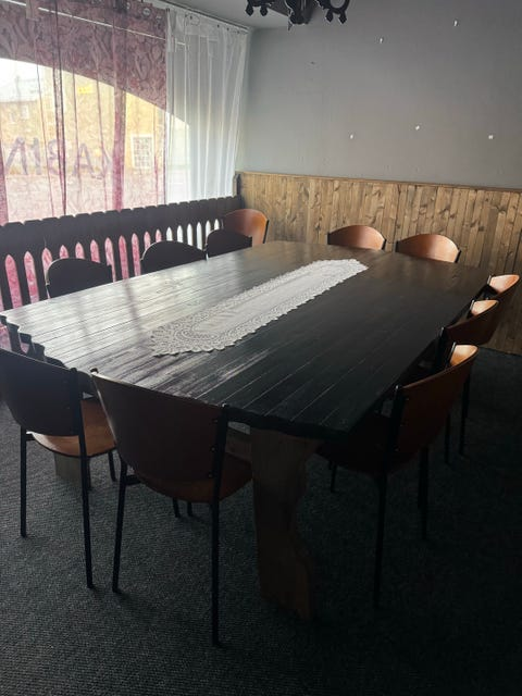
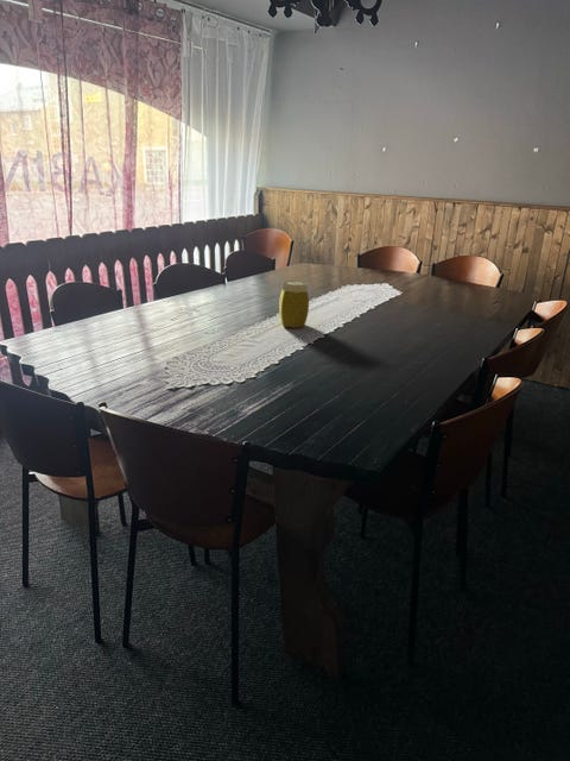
+ jar [278,279,310,329]
